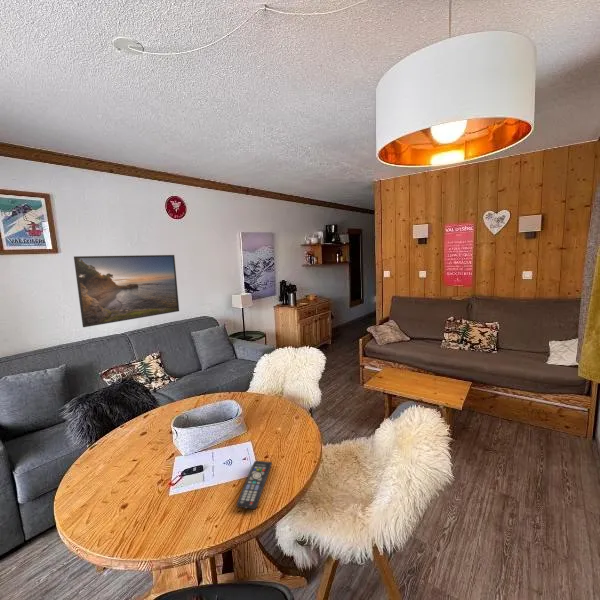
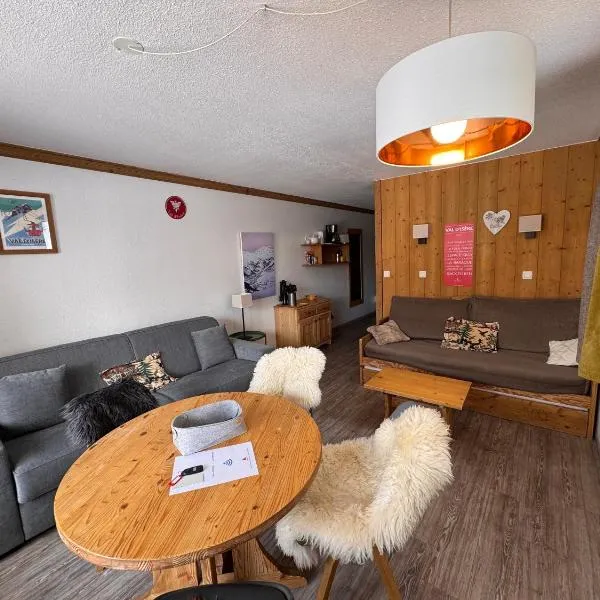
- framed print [73,254,180,328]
- remote control [235,460,273,510]
